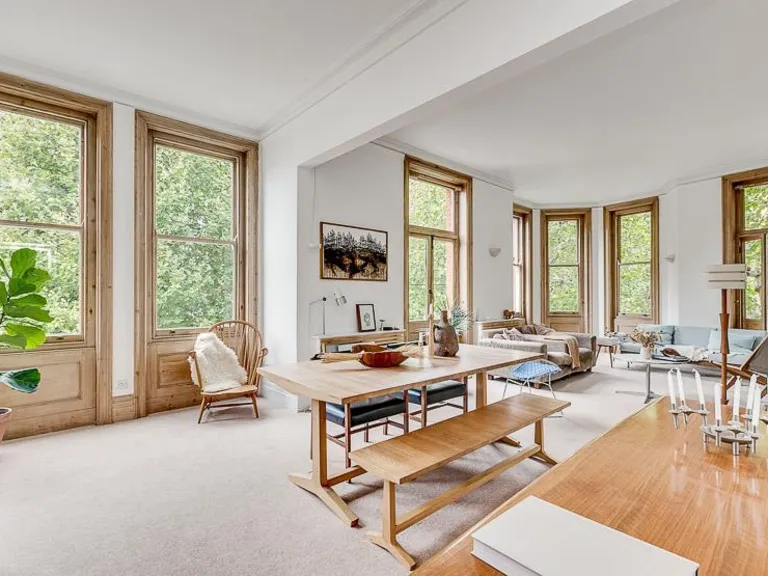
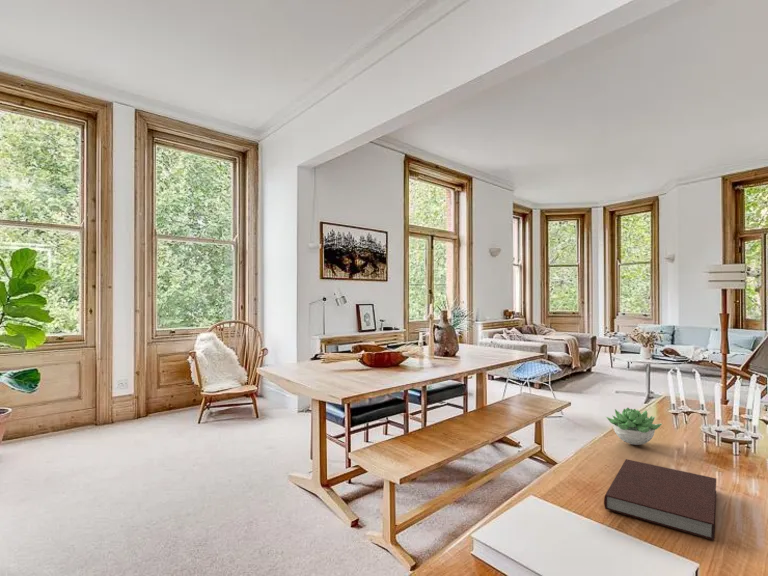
+ succulent plant [606,407,663,446]
+ notebook [603,458,717,541]
